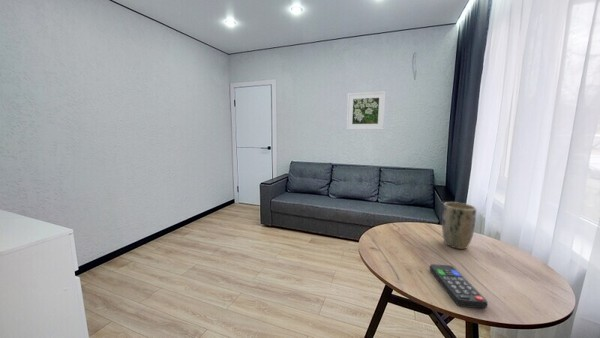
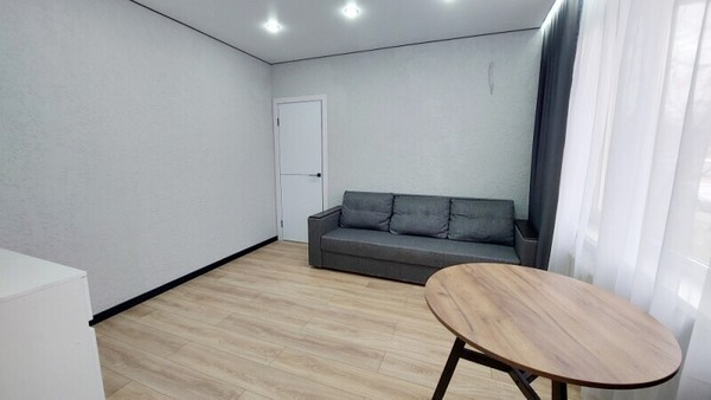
- plant pot [441,201,477,250]
- remote control [429,263,488,309]
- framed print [345,90,387,131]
